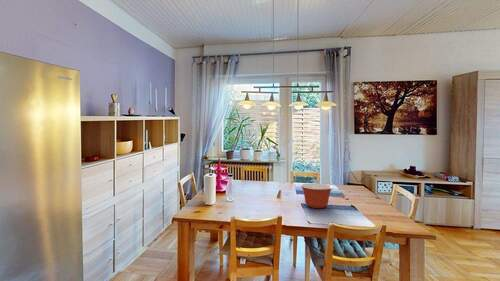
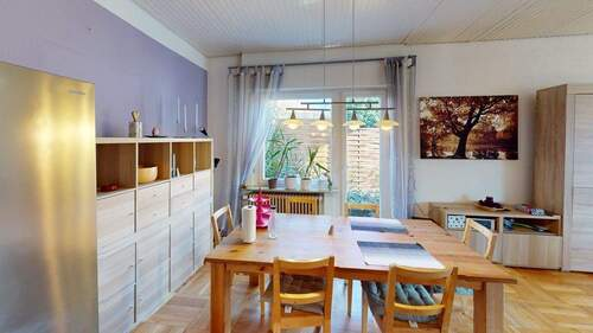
- mixing bowl [300,182,334,209]
